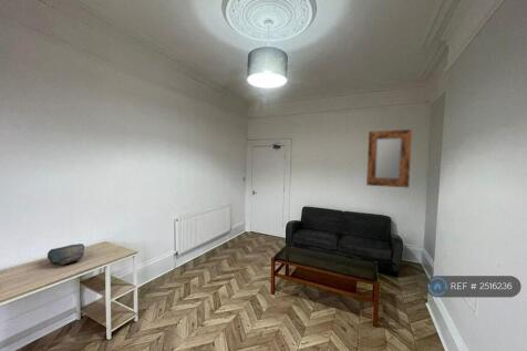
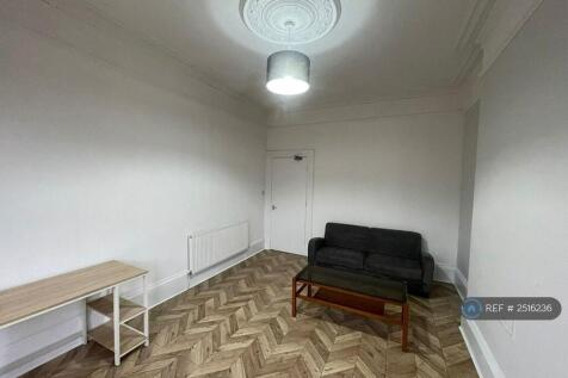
- rock [46,242,85,266]
- home mirror [365,128,413,188]
